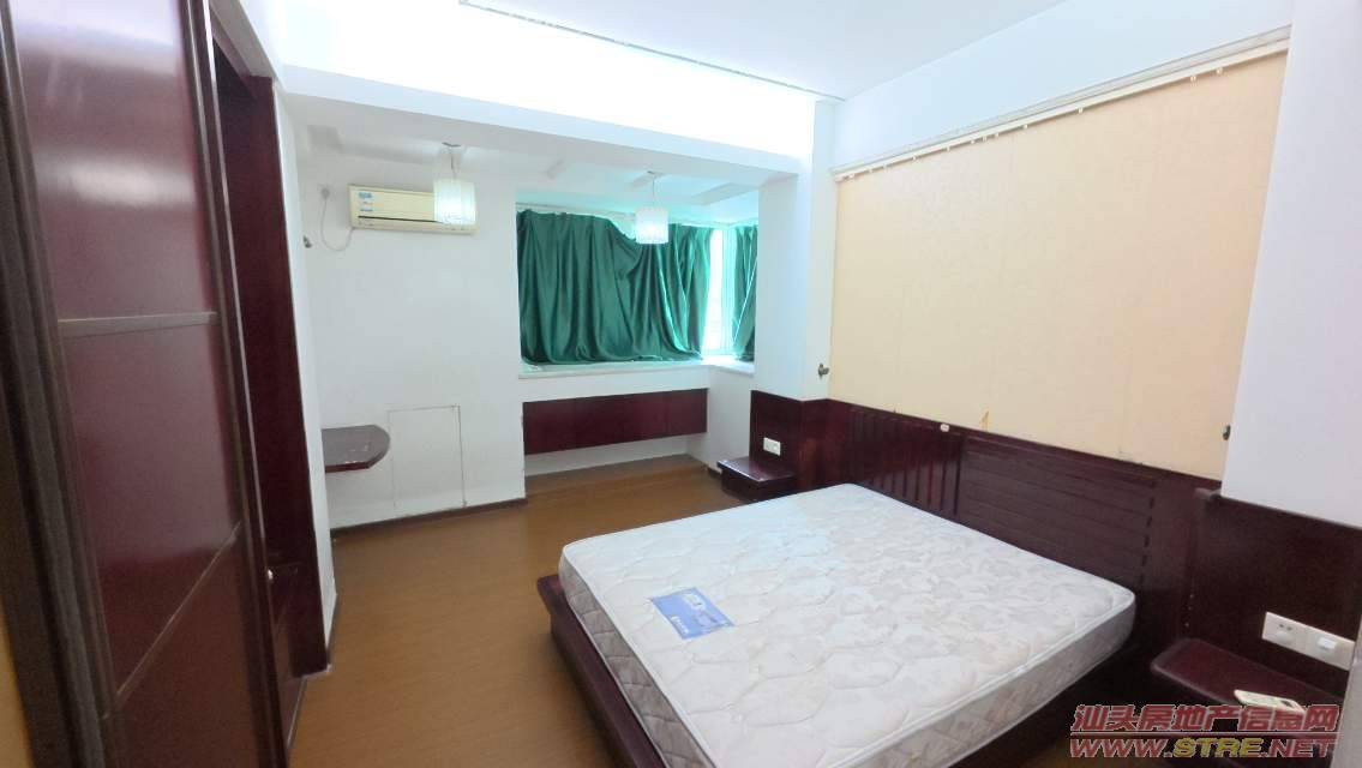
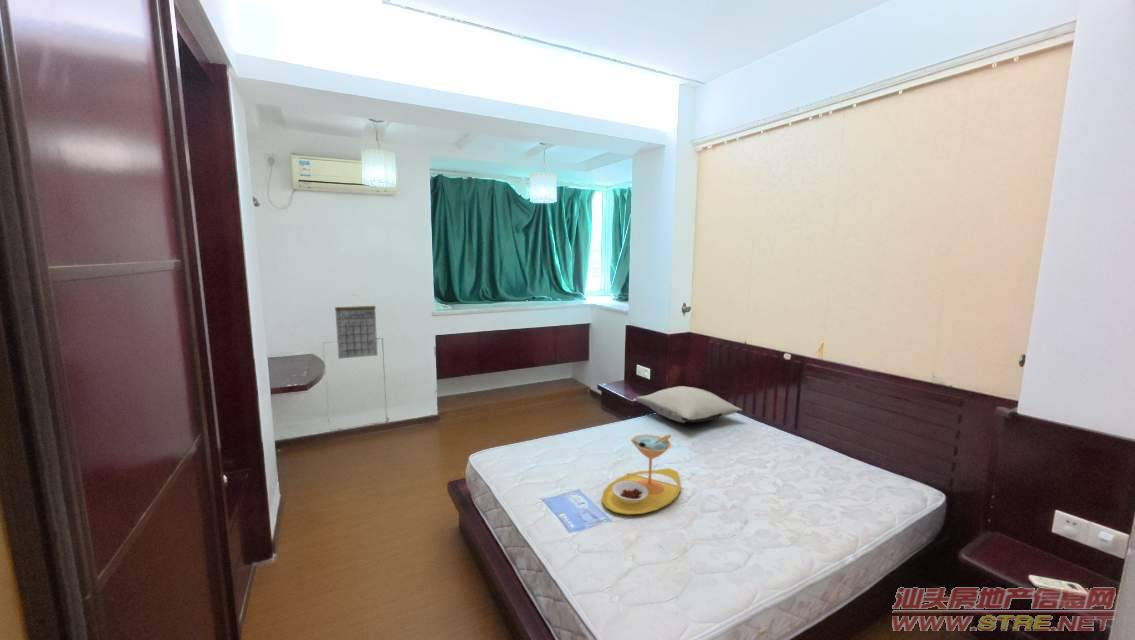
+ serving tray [601,433,682,516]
+ pillow [634,385,743,424]
+ calendar [334,293,378,360]
